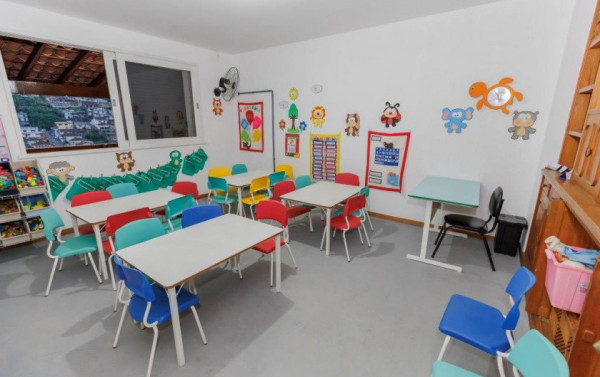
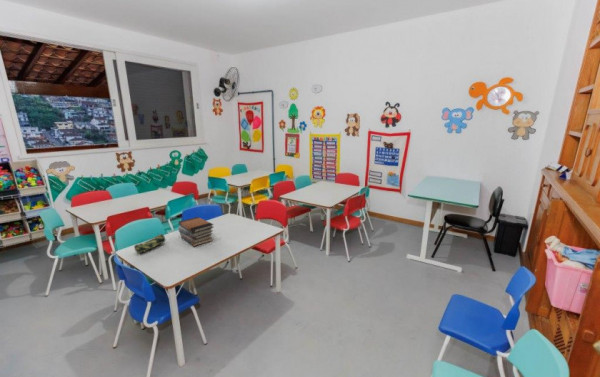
+ book stack [177,216,215,248]
+ pencil case [133,233,166,254]
